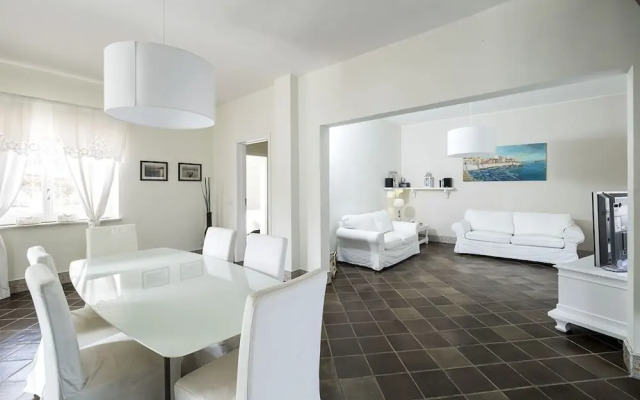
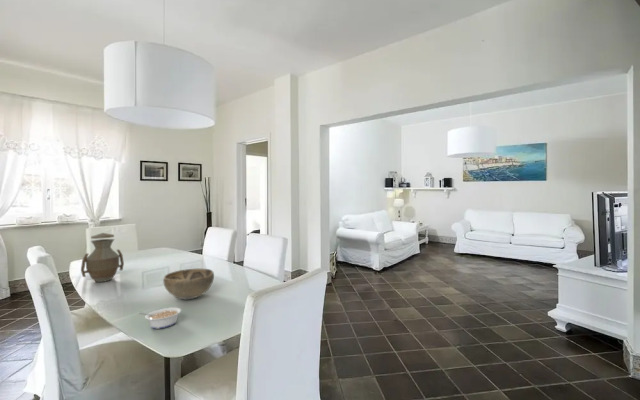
+ vase [80,232,125,283]
+ decorative bowl [162,268,215,301]
+ legume [138,306,182,330]
